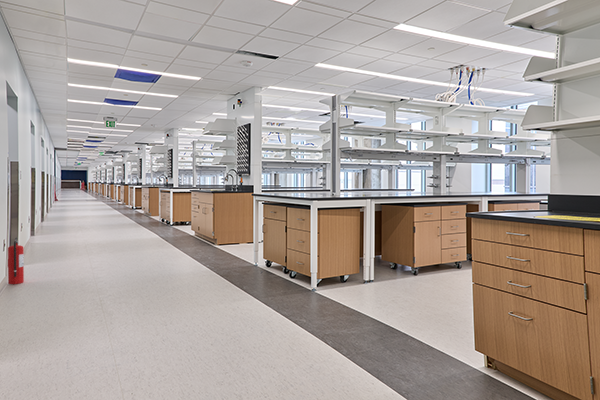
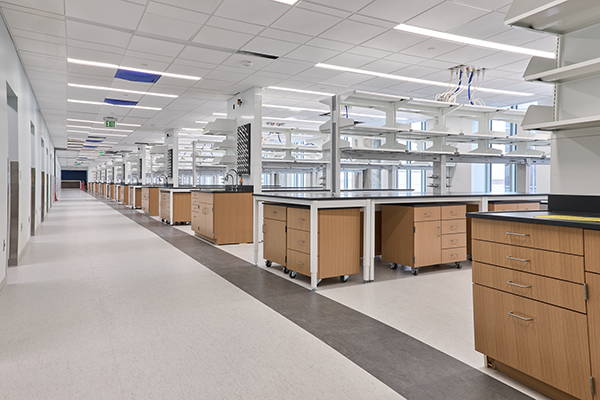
- fire extinguisher [7,236,25,285]
